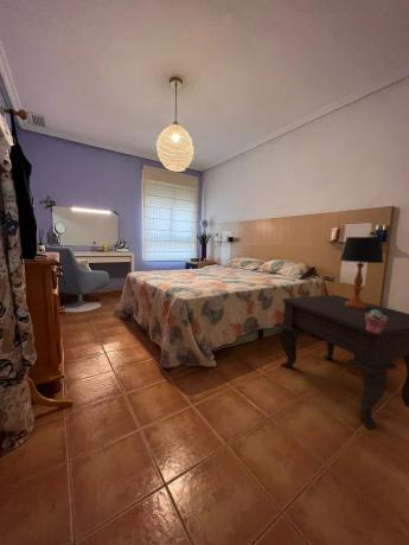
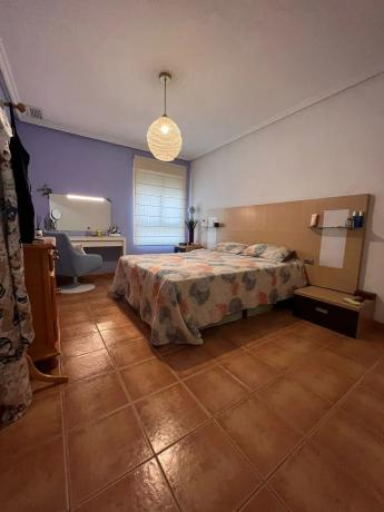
- potted succulent [365,309,388,334]
- table lamp [339,236,384,309]
- side table [279,294,409,430]
